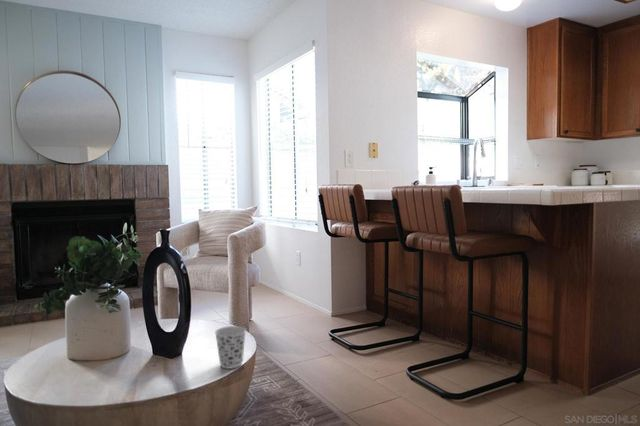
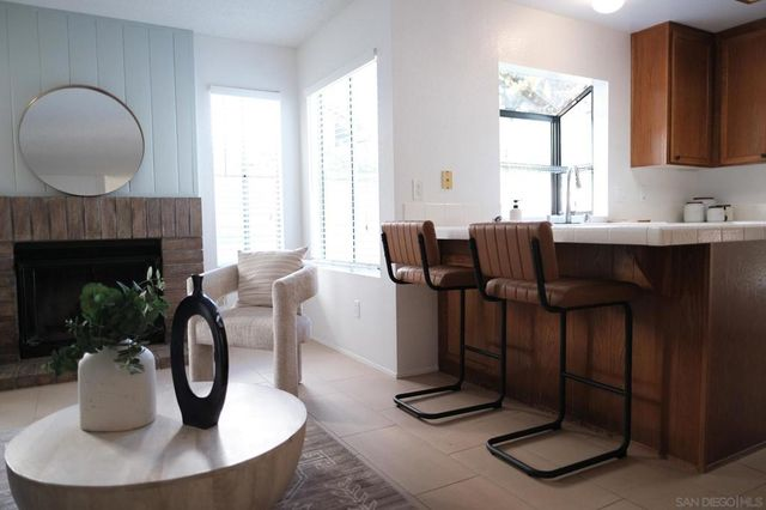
- cup [214,325,247,370]
